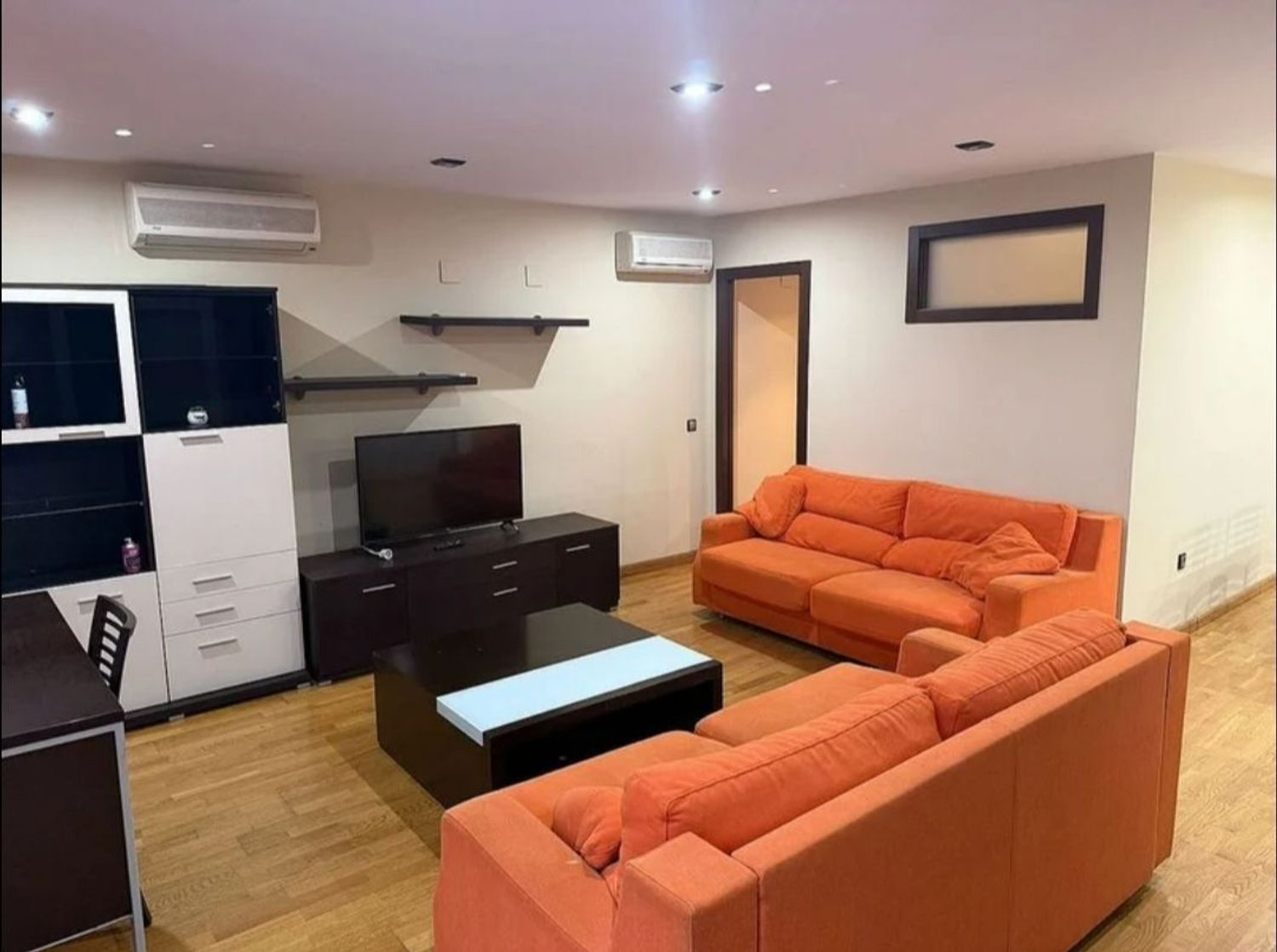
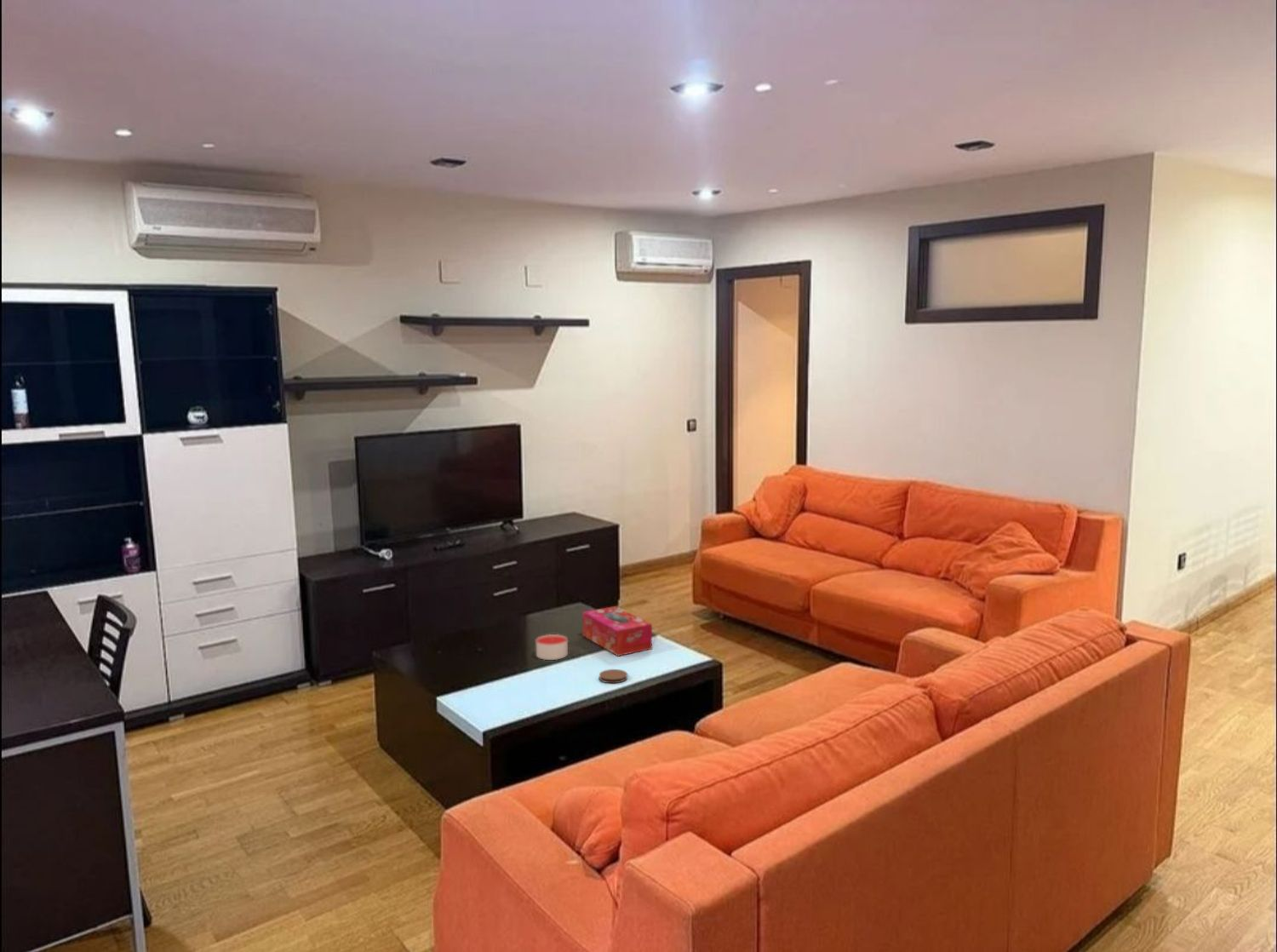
+ coaster [598,668,628,684]
+ candle [535,634,569,661]
+ tissue box [581,605,653,657]
